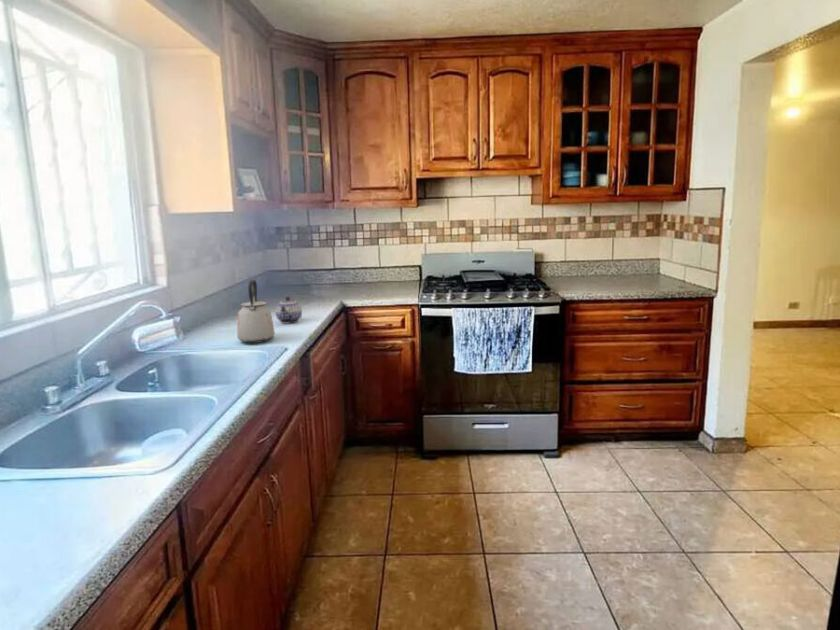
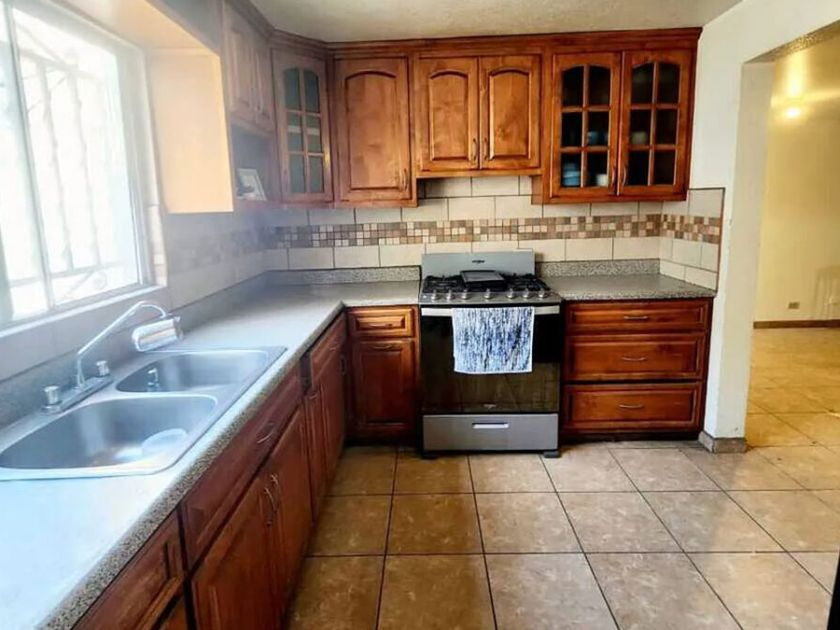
- kettle [236,279,276,344]
- teapot [275,296,303,325]
